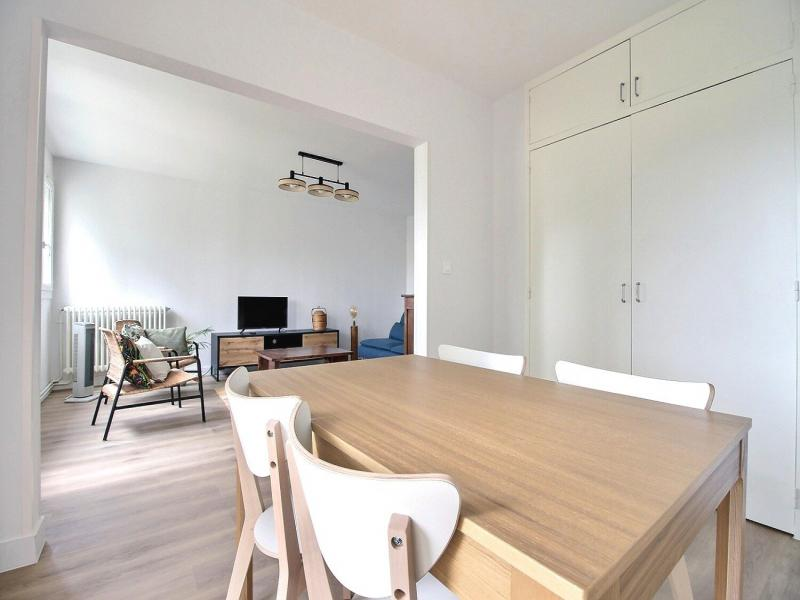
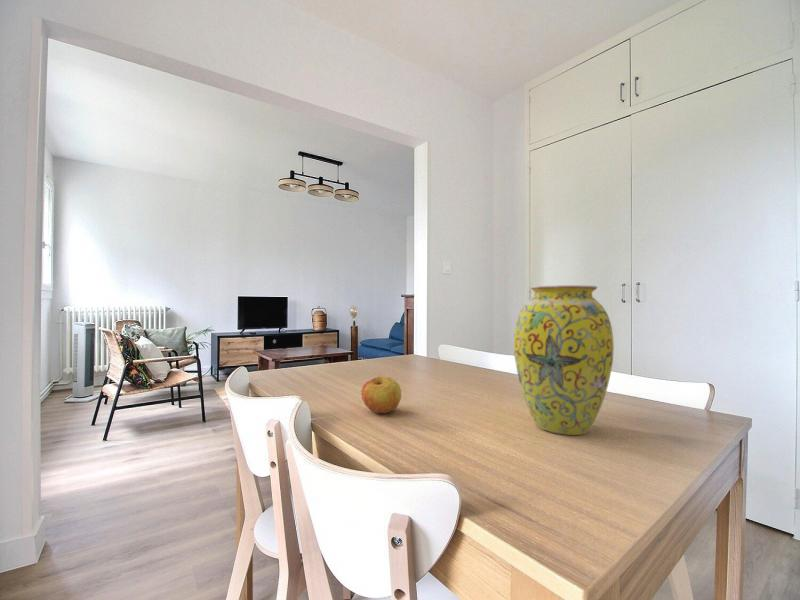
+ apple [360,376,402,414]
+ vase [513,284,615,436]
